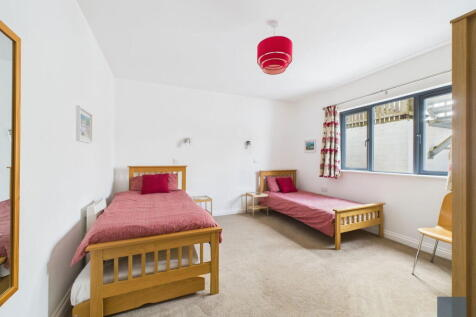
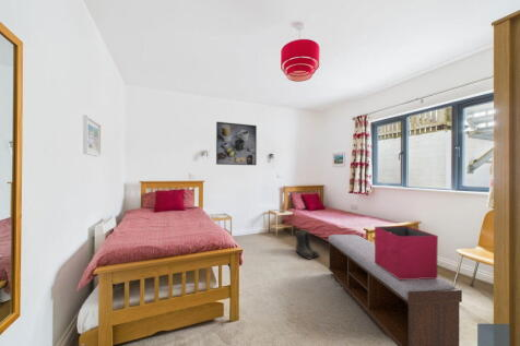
+ boots [294,229,321,260]
+ bench [328,234,463,346]
+ storage bin [374,225,439,279]
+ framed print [215,121,258,166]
